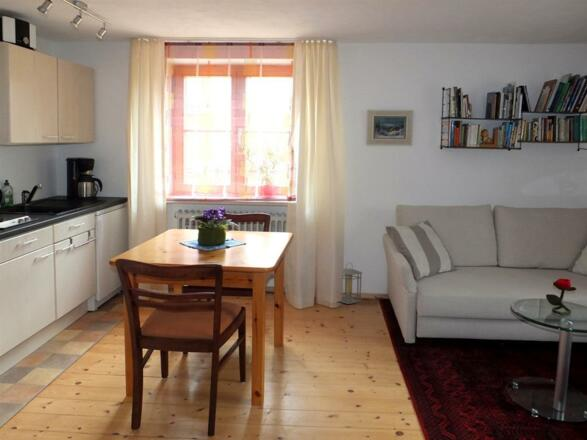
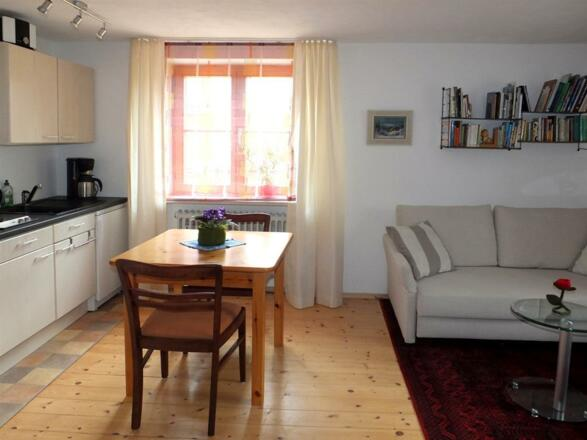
- lantern [337,261,363,305]
